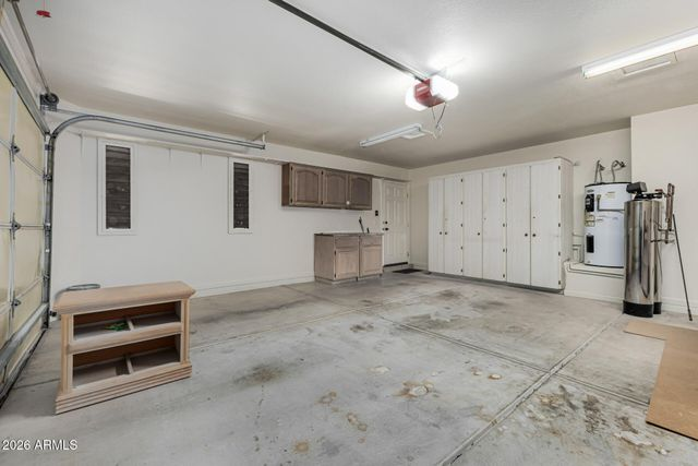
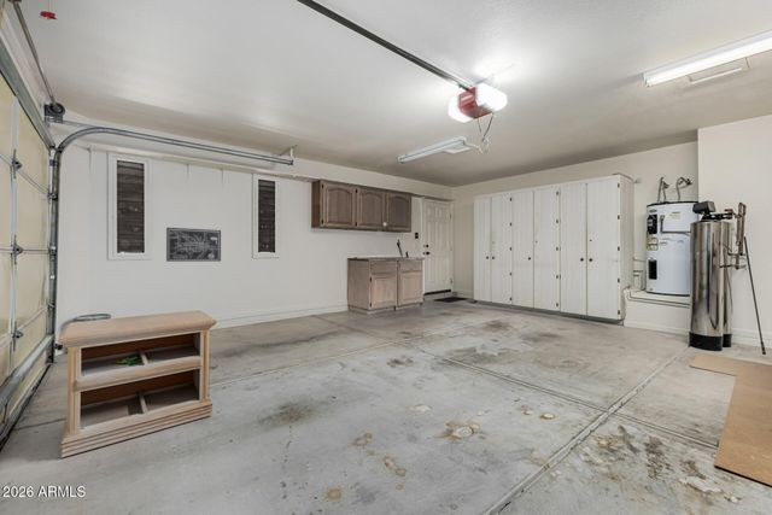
+ wall art [165,227,222,263]
